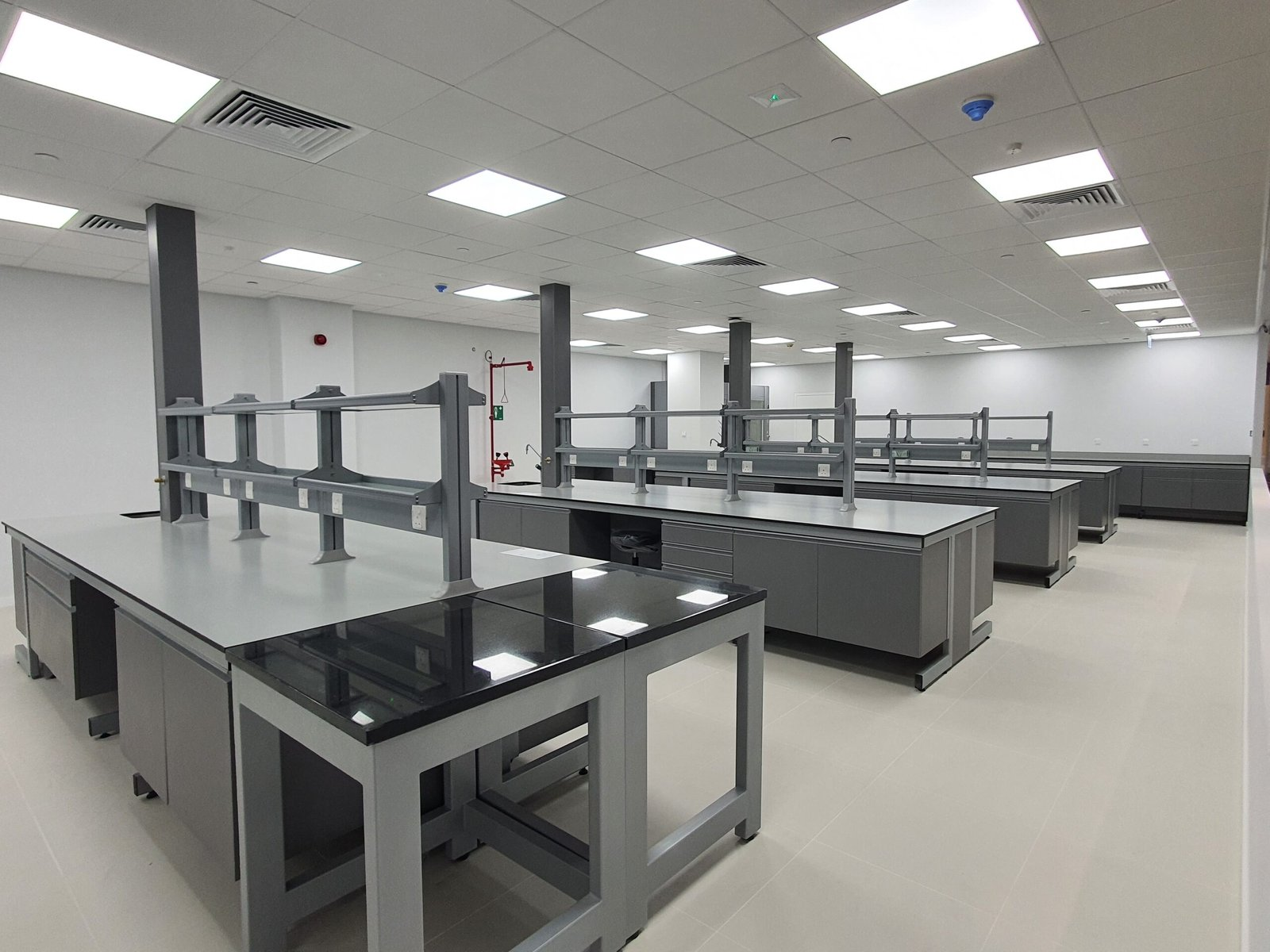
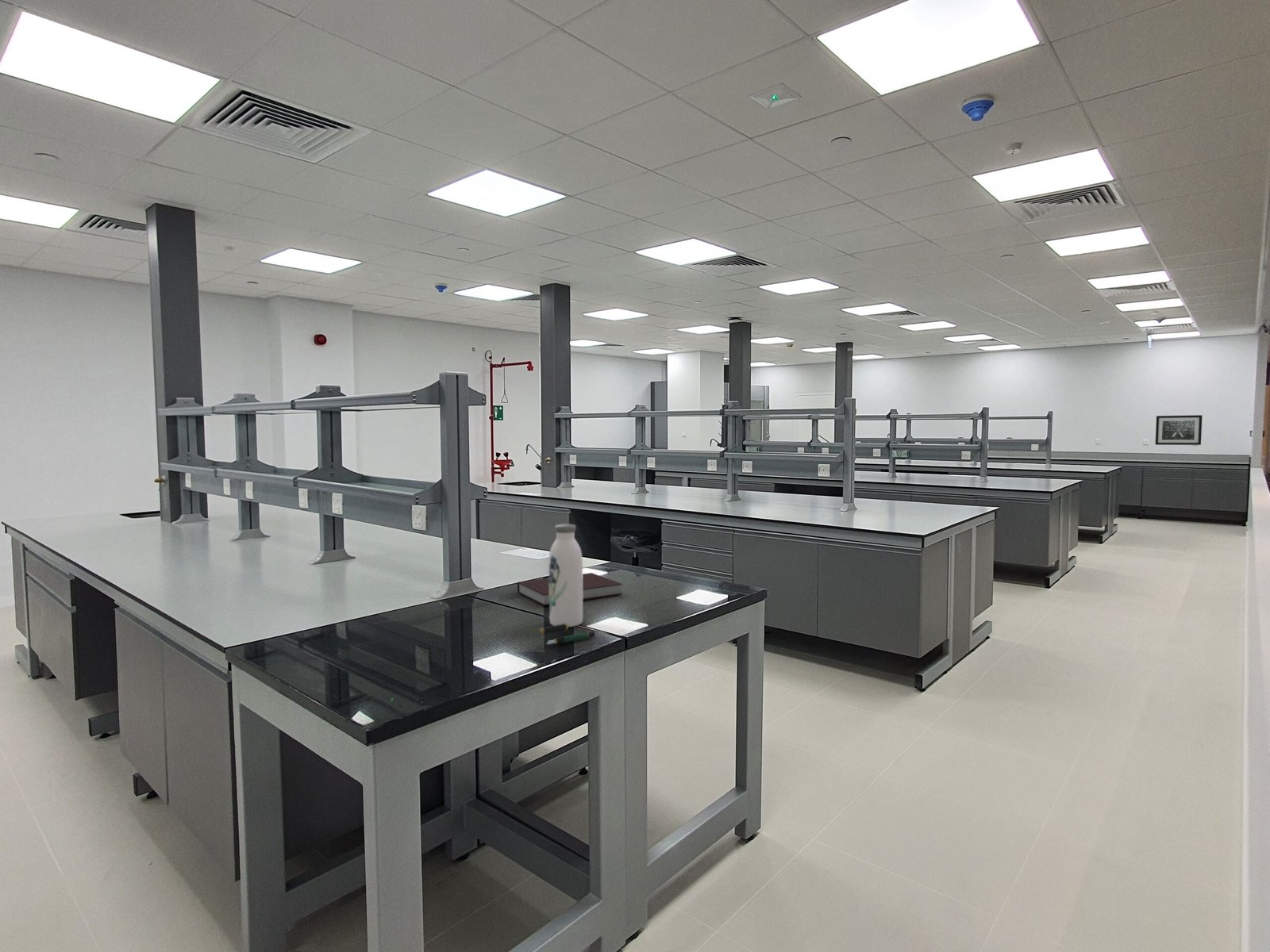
+ notebook [517,572,623,606]
+ wall art [1154,414,1203,446]
+ pen [539,624,595,645]
+ water bottle [548,523,583,628]
